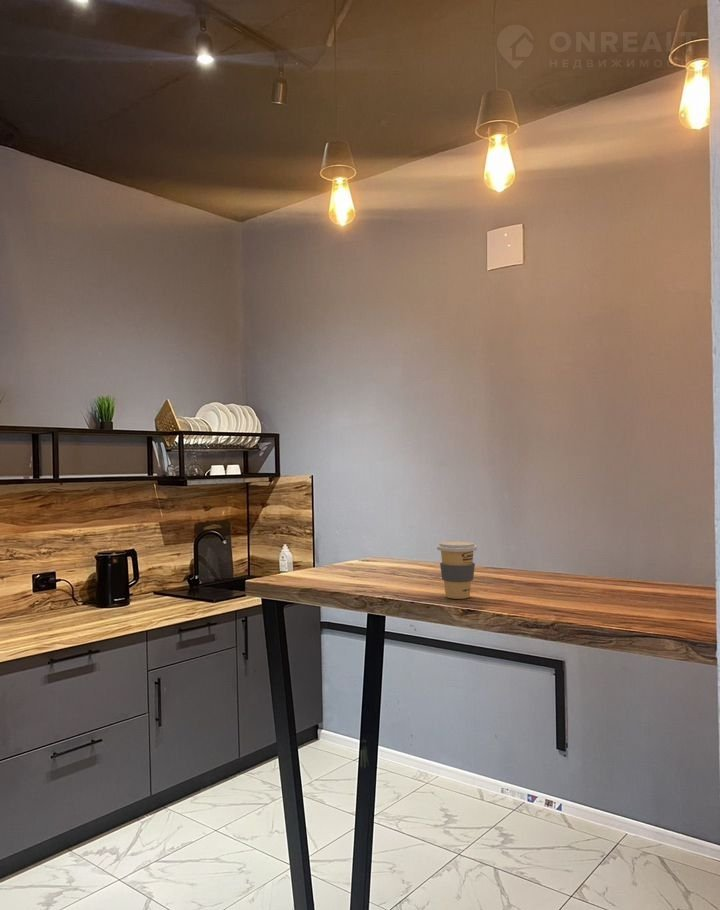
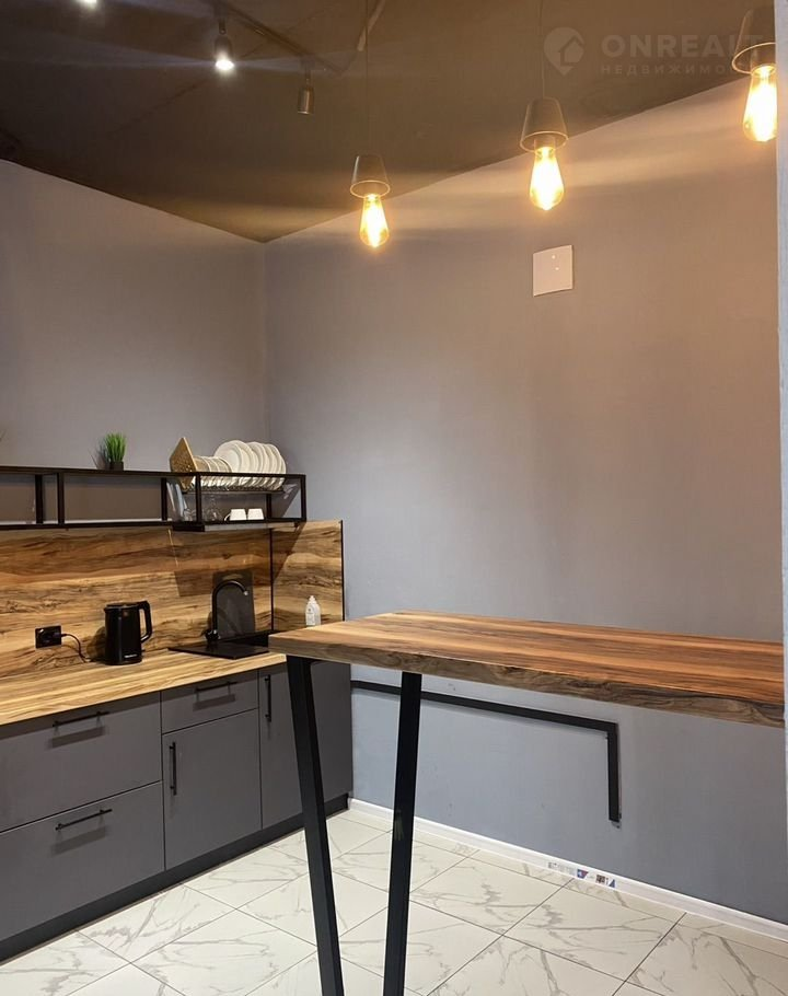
- coffee cup [436,540,478,600]
